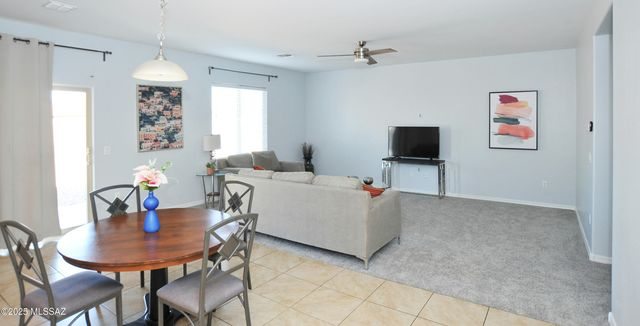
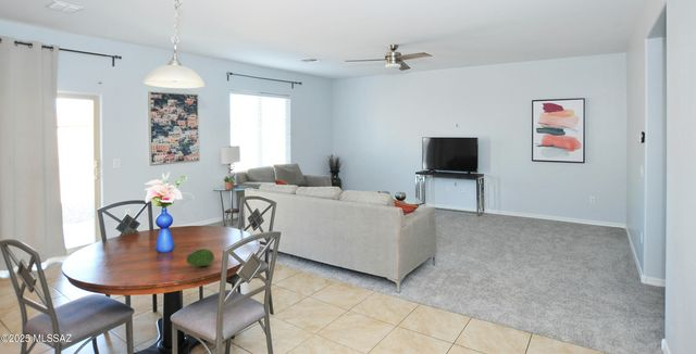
+ fruit [185,248,215,267]
